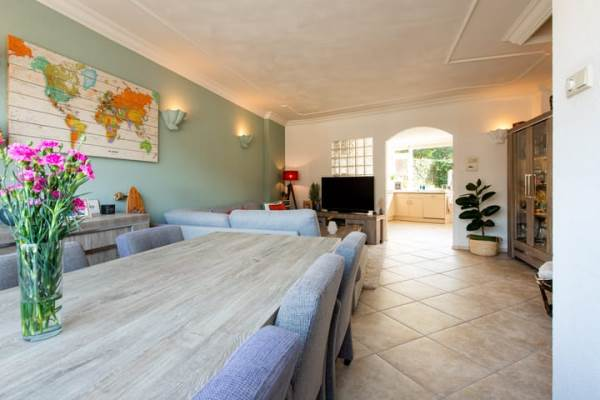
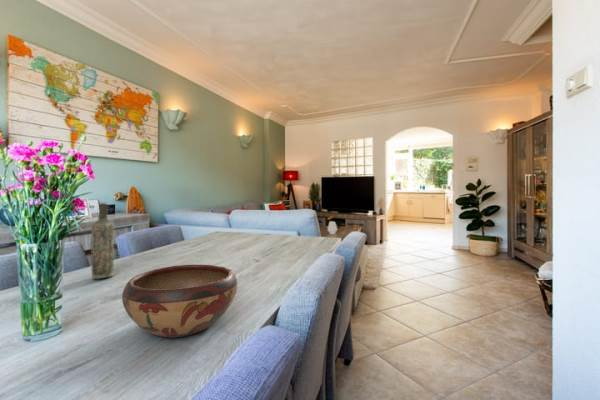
+ decorative bowl [121,264,238,339]
+ bottle [90,202,115,279]
